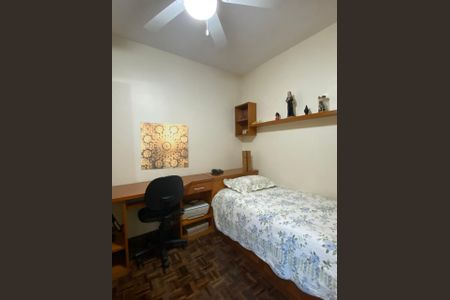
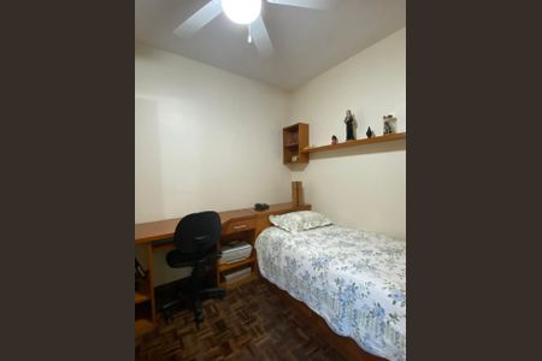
- wall art [140,121,190,171]
